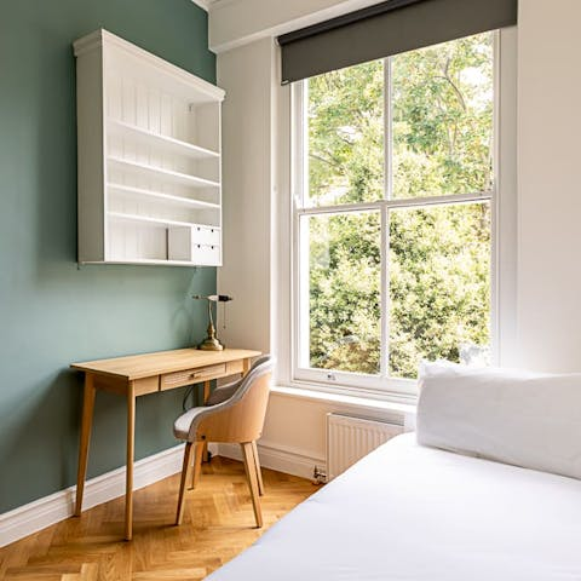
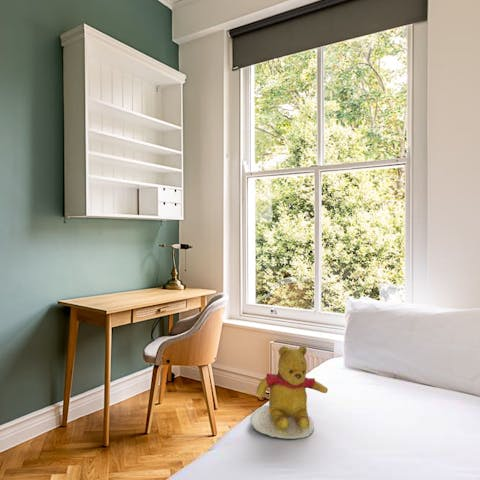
+ teddy bear [249,345,329,440]
